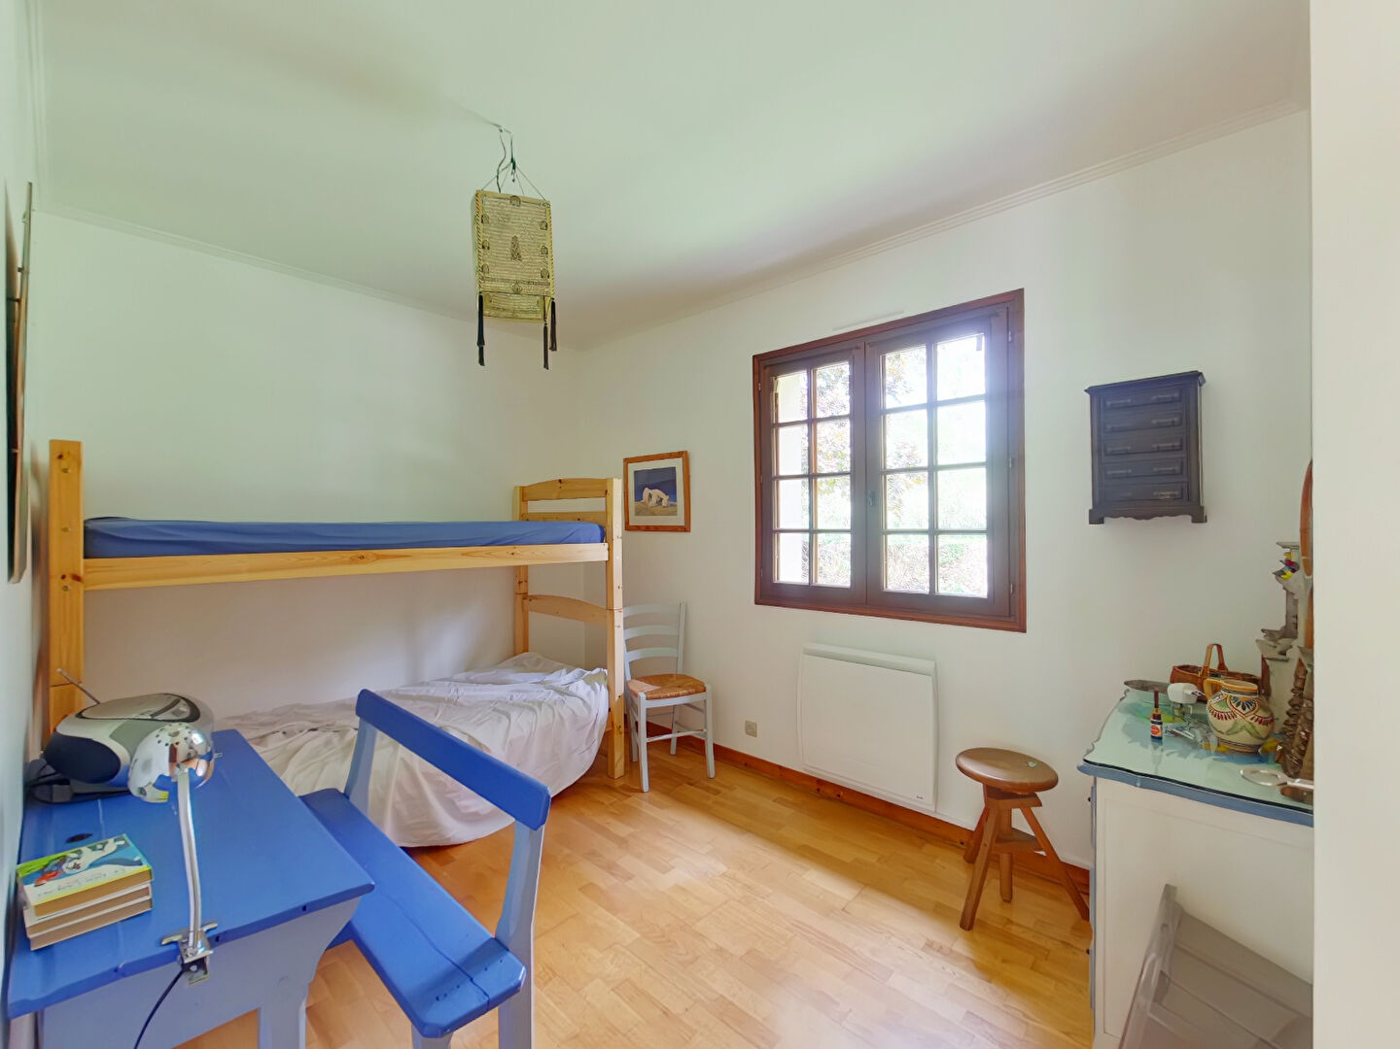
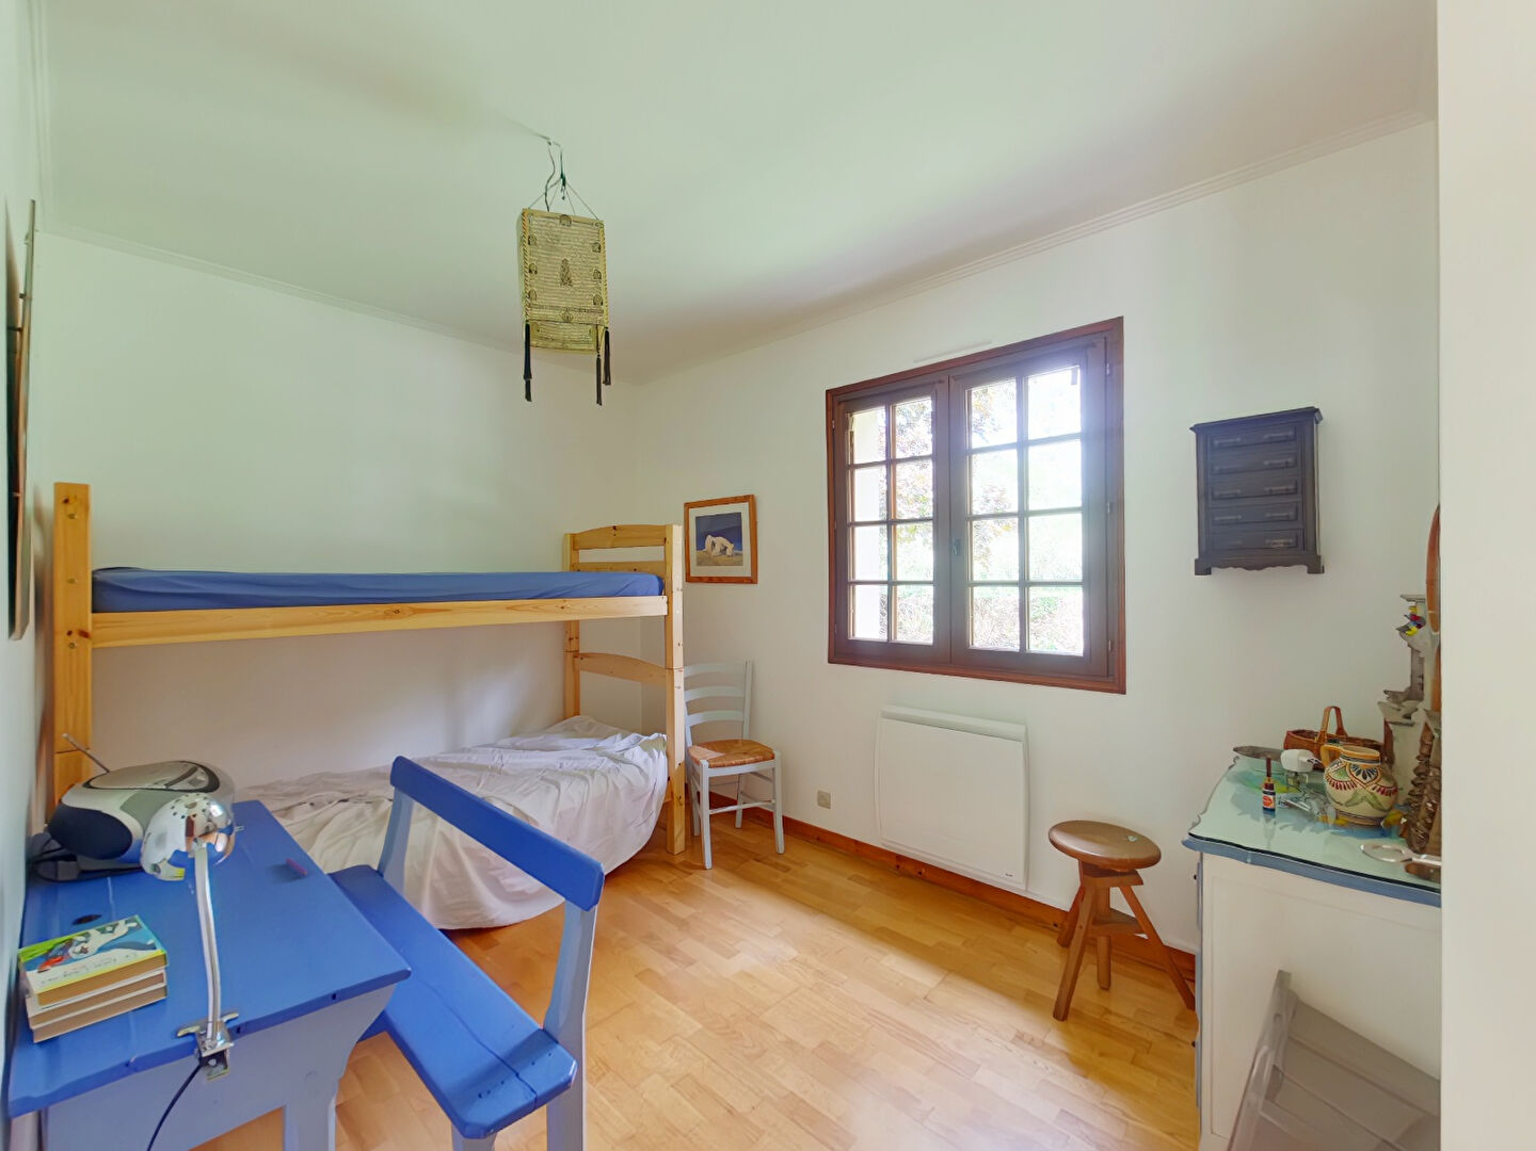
+ pen [284,857,310,877]
